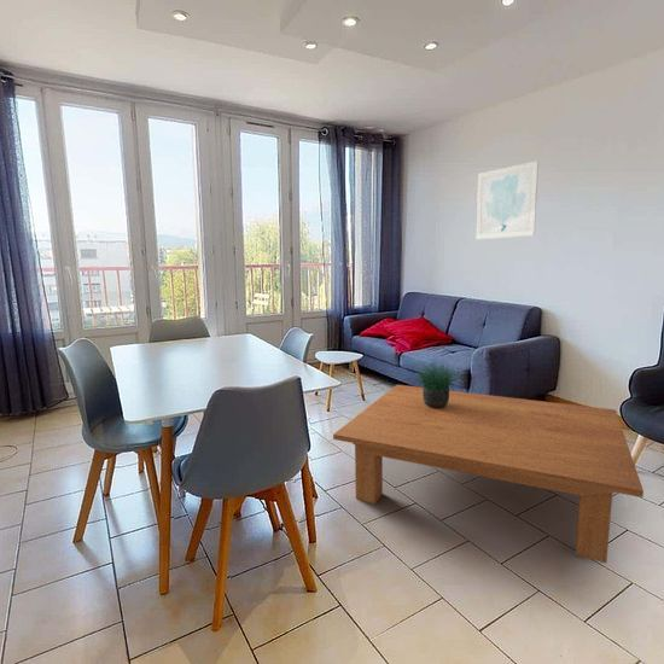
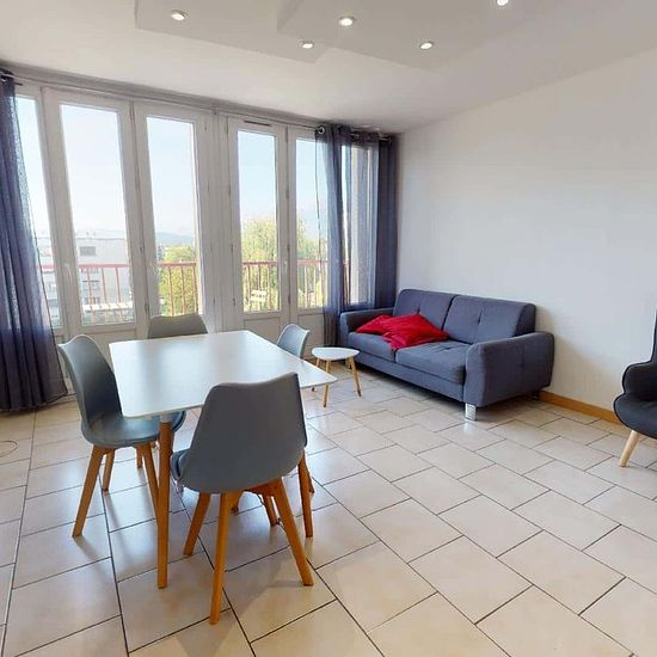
- wall art [476,161,540,240]
- coffee table [332,384,645,564]
- potted plant [408,353,465,408]
